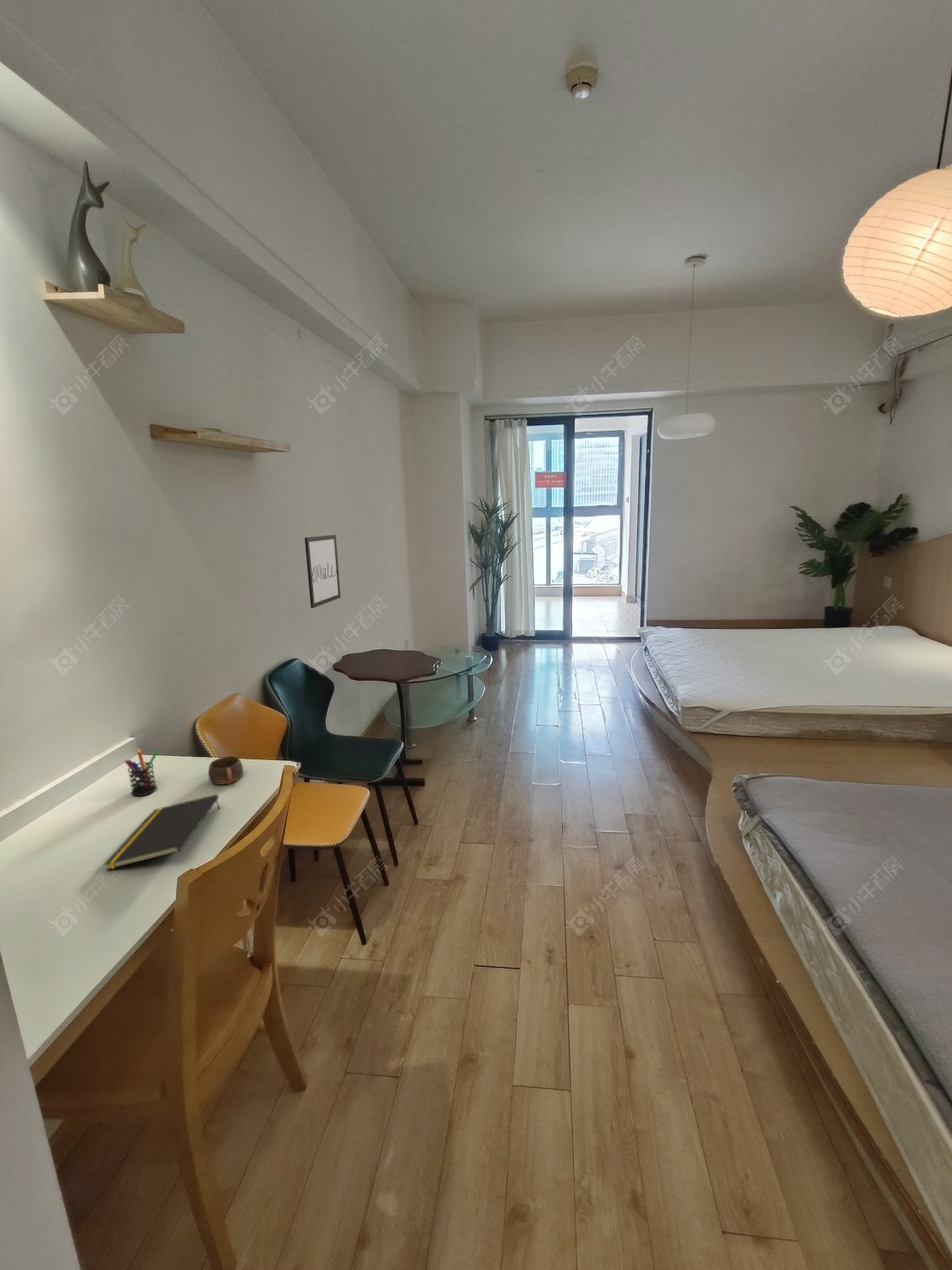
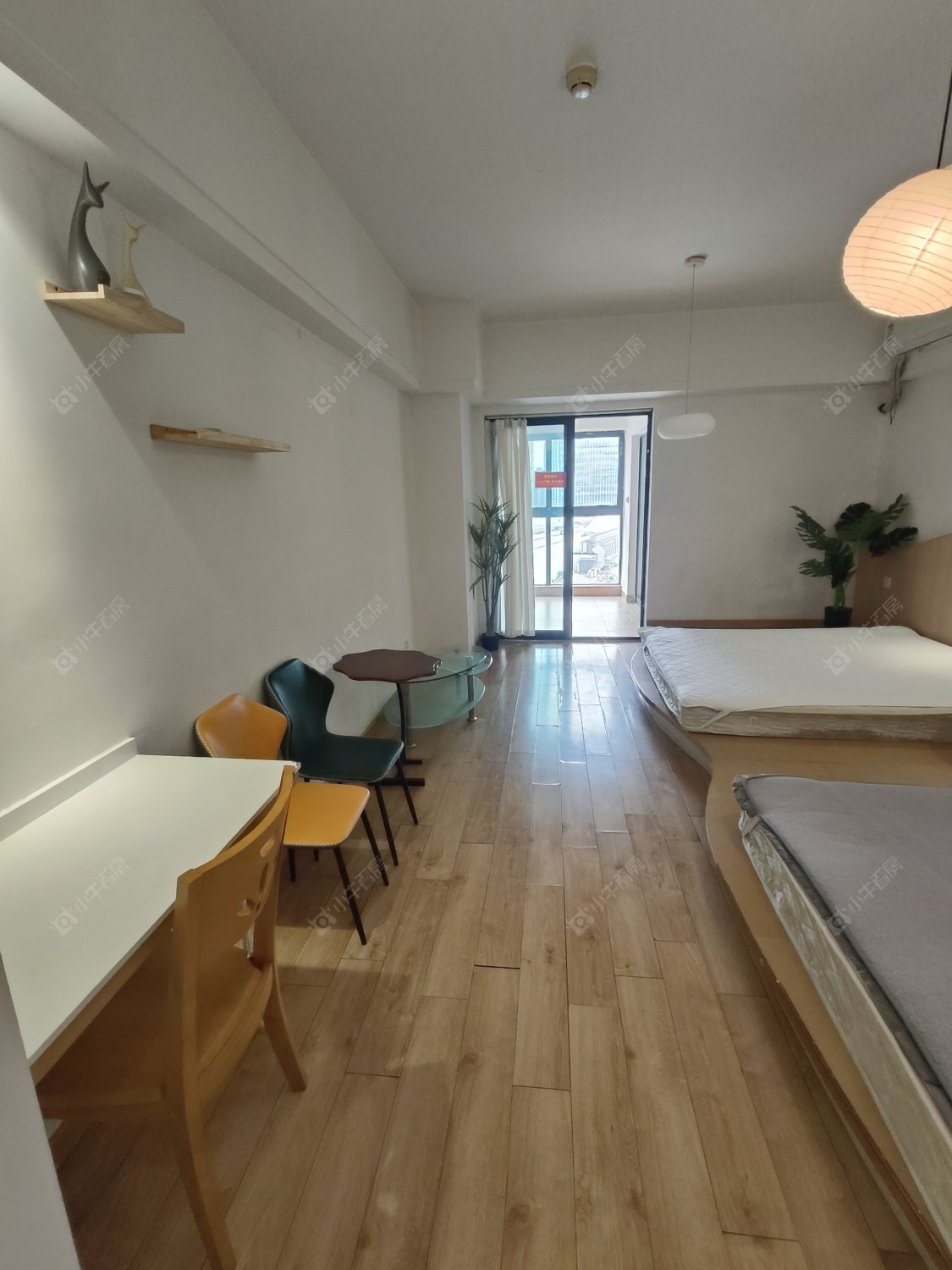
- notepad [103,793,221,870]
- cup [207,755,244,786]
- wall art [304,534,341,609]
- pen holder [124,748,159,797]
